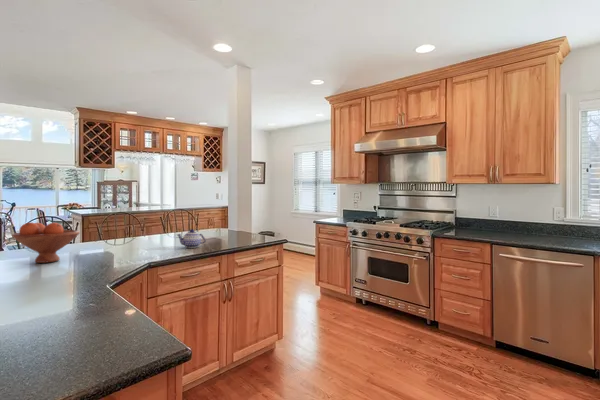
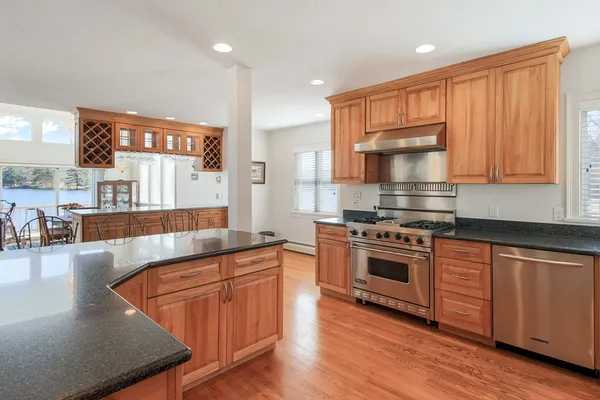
- teapot [176,228,207,249]
- fruit bowl [11,221,81,264]
